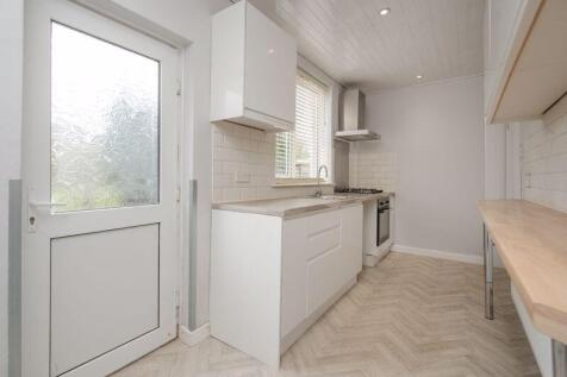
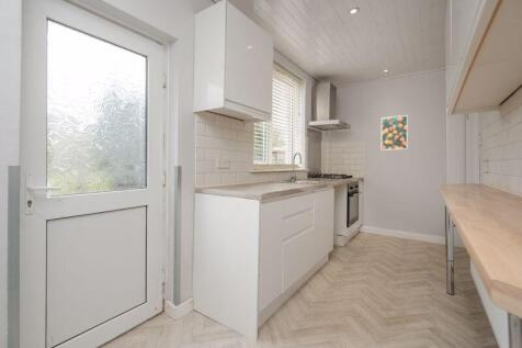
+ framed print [381,114,409,151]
